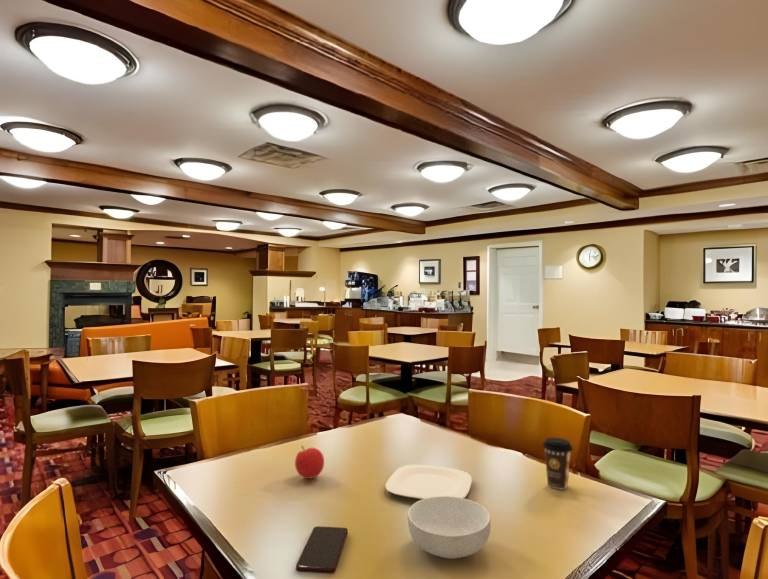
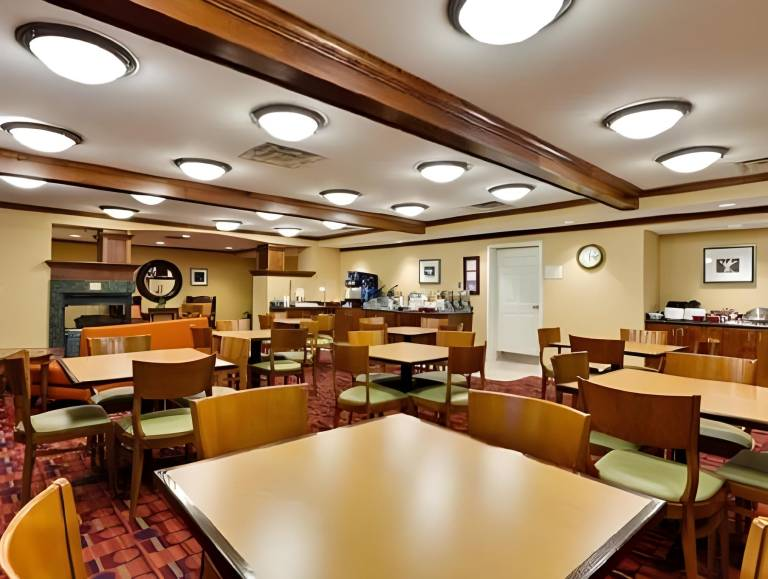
- plate [384,464,473,500]
- coffee cup [541,437,574,490]
- smartphone [295,525,349,575]
- fruit [294,445,325,480]
- cereal bowl [407,496,492,560]
